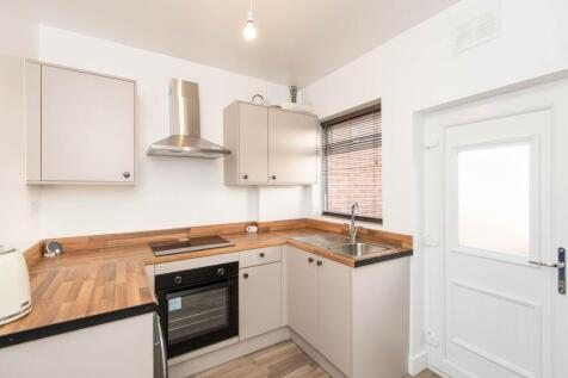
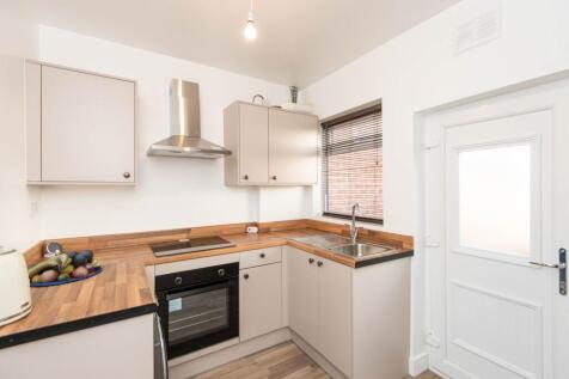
+ fruit bowl [26,249,103,287]
